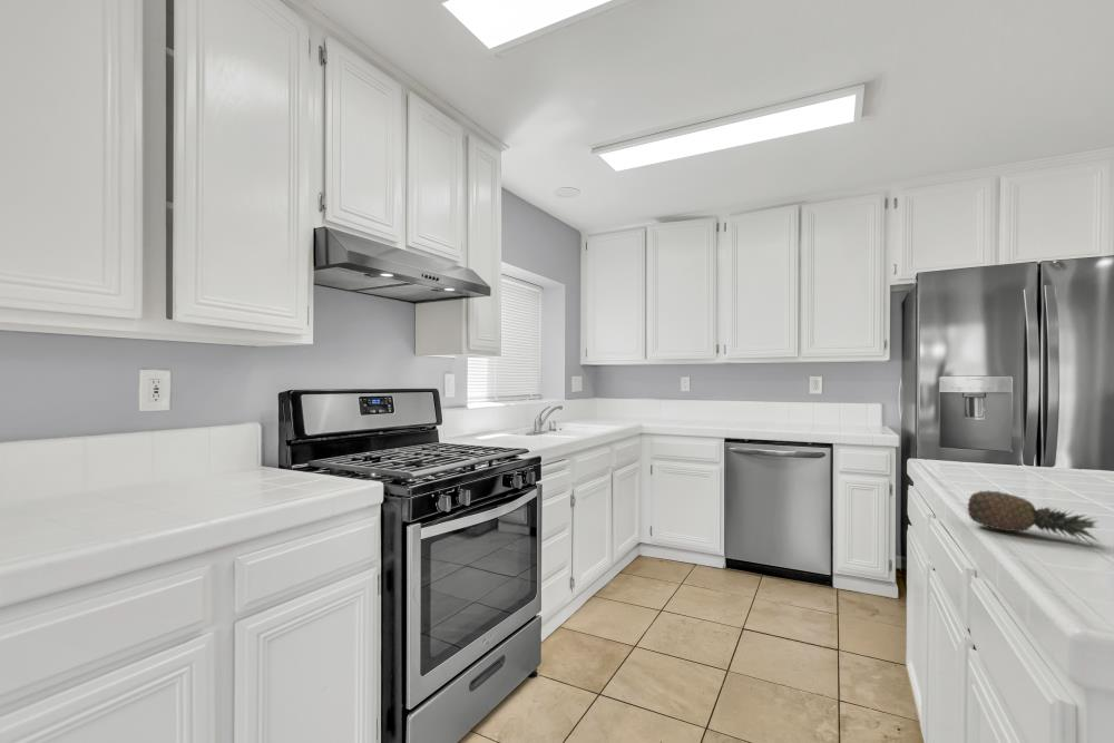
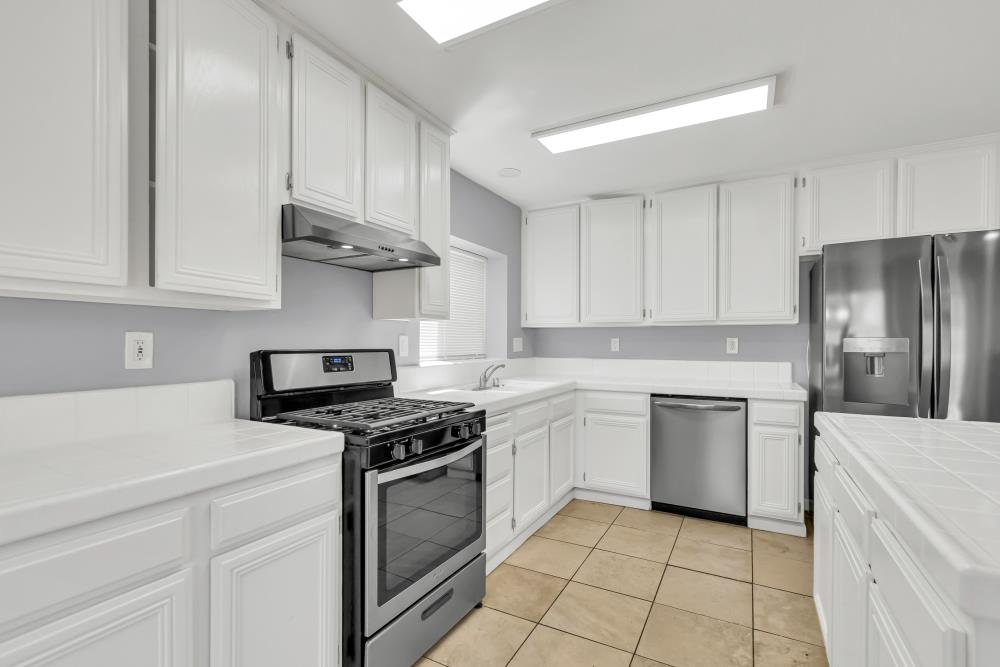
- fruit [965,489,1102,548]
